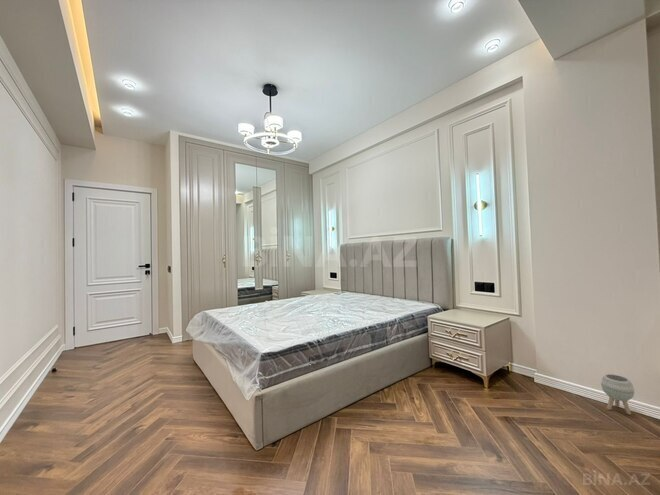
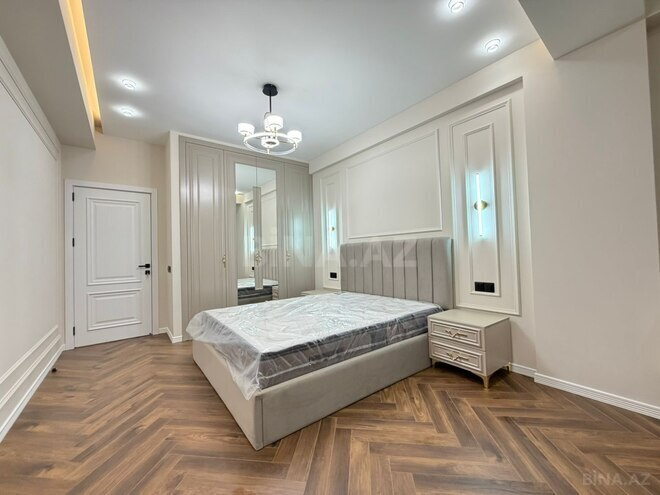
- planter [600,373,635,416]
